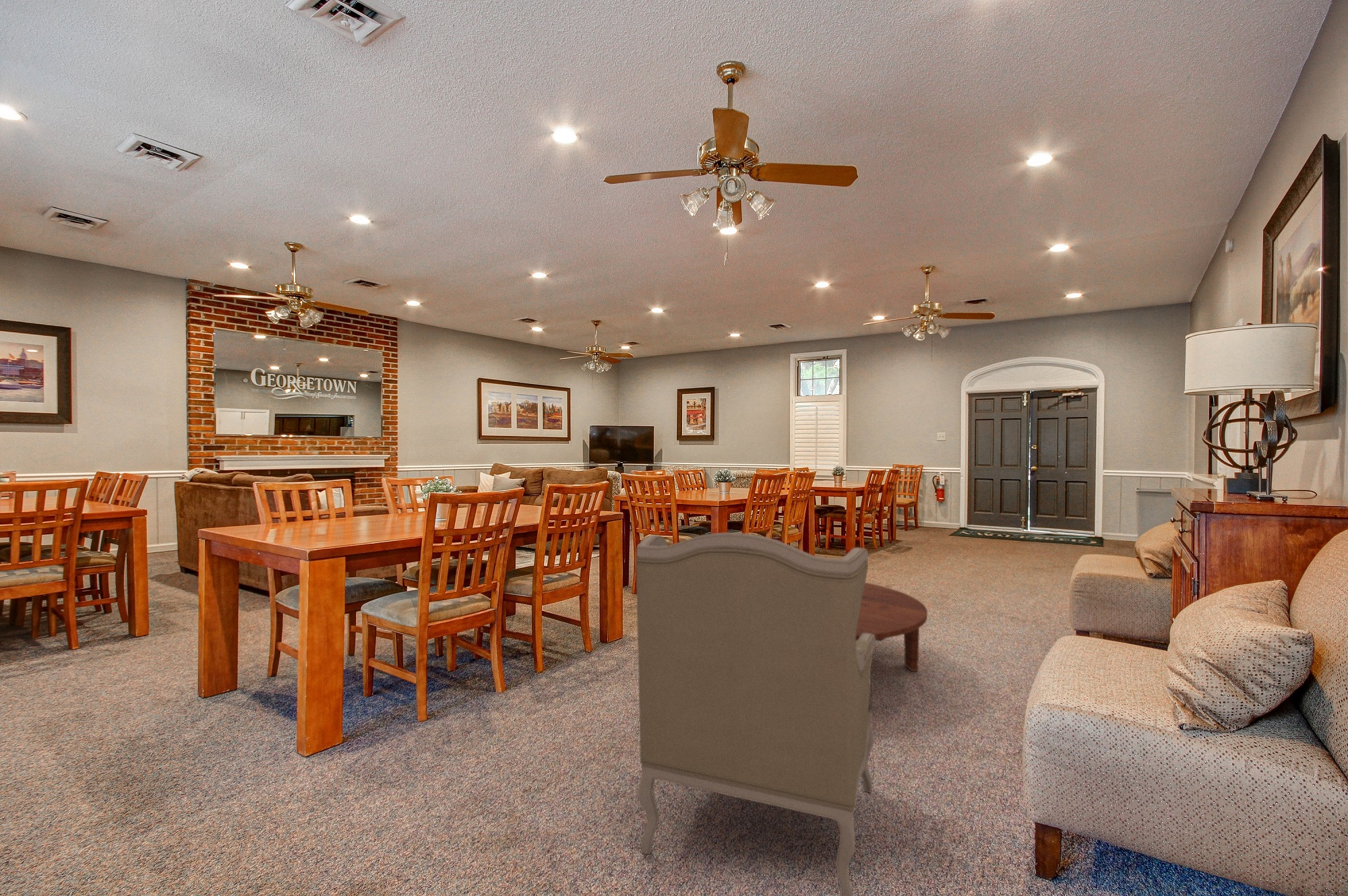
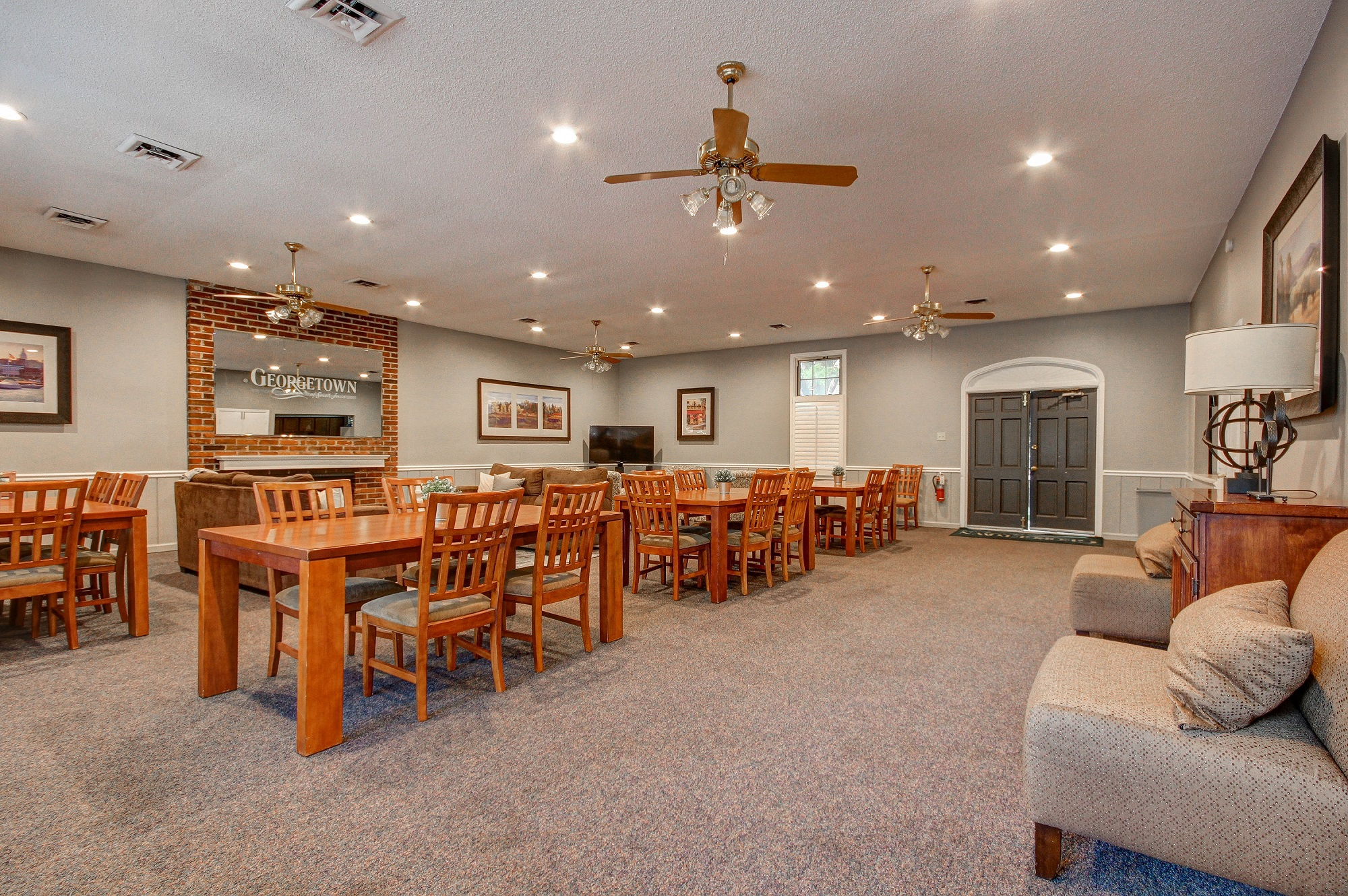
- armchair [636,532,876,896]
- coffee table [856,582,928,672]
